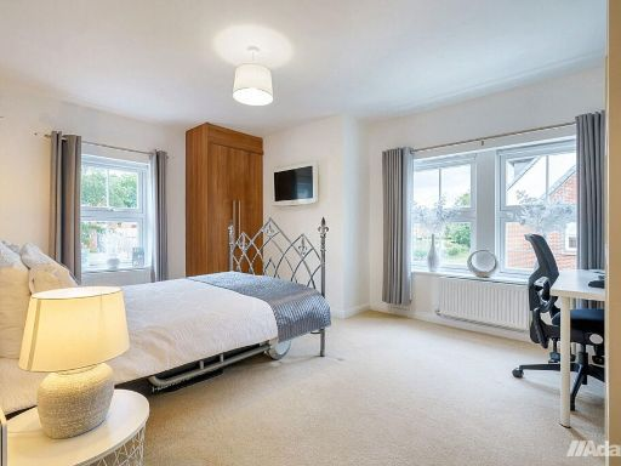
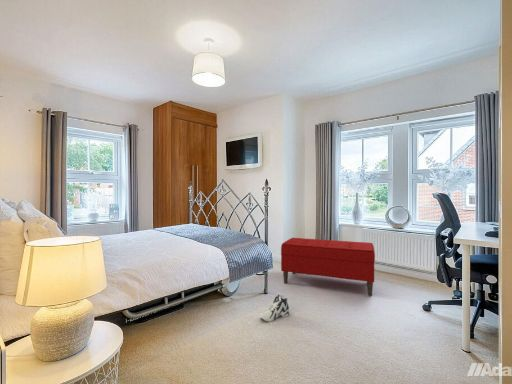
+ bench [280,237,376,297]
+ sneaker [258,294,290,322]
